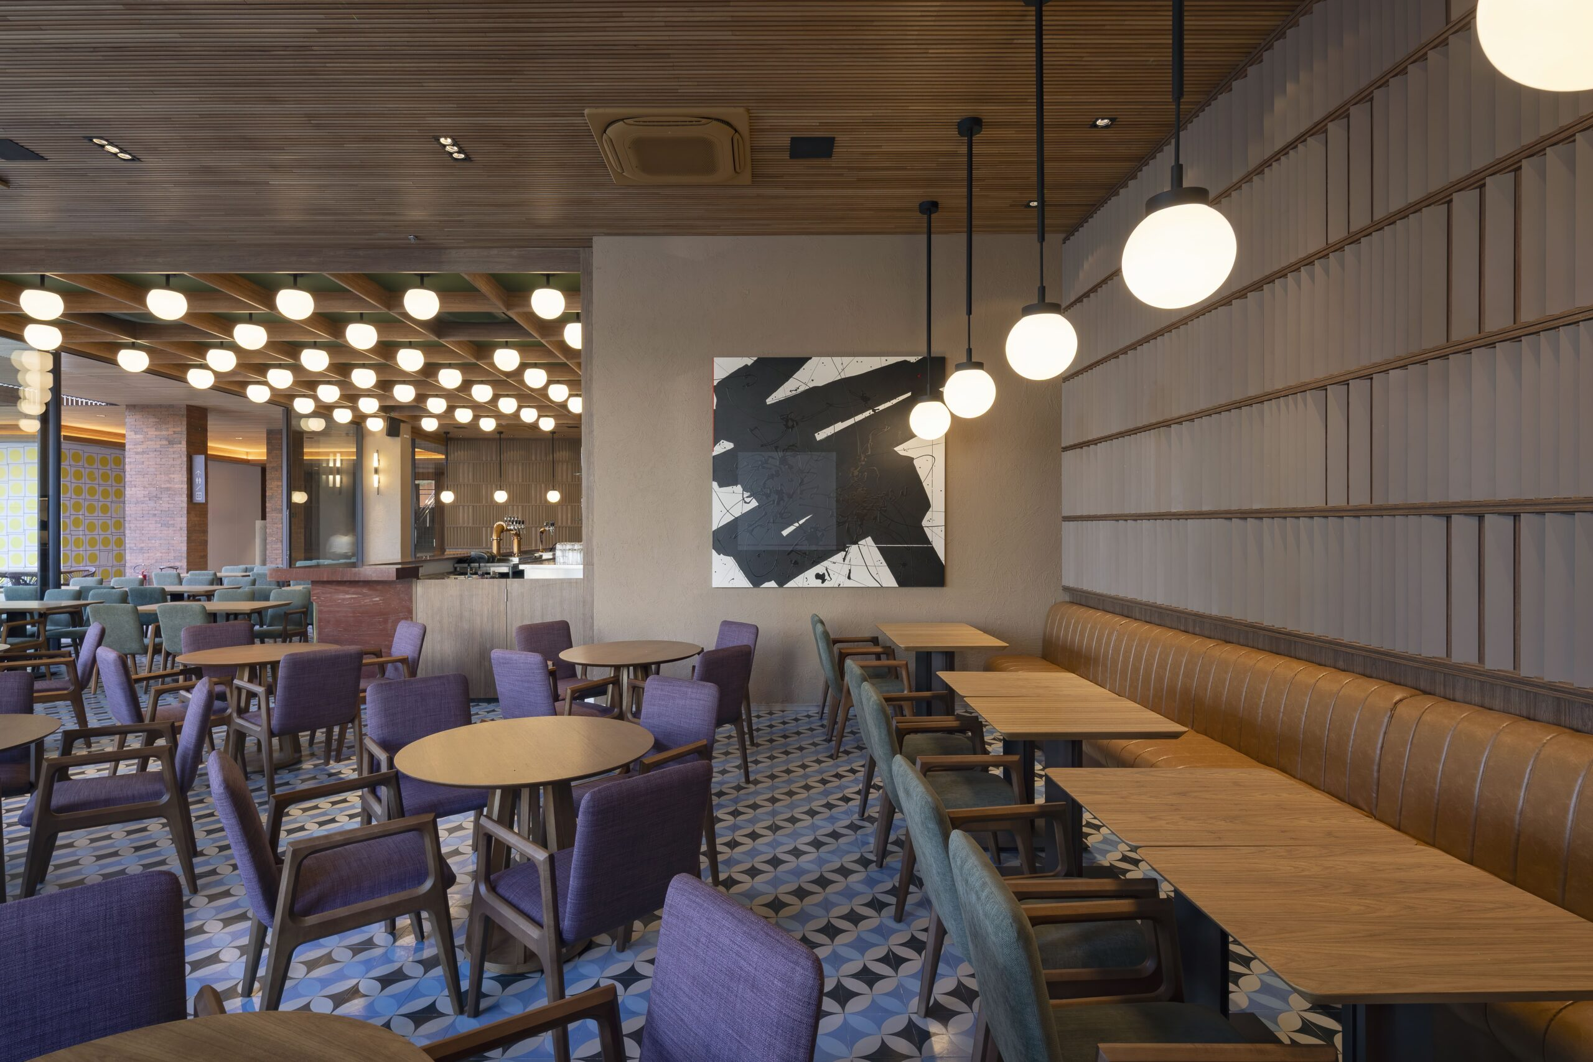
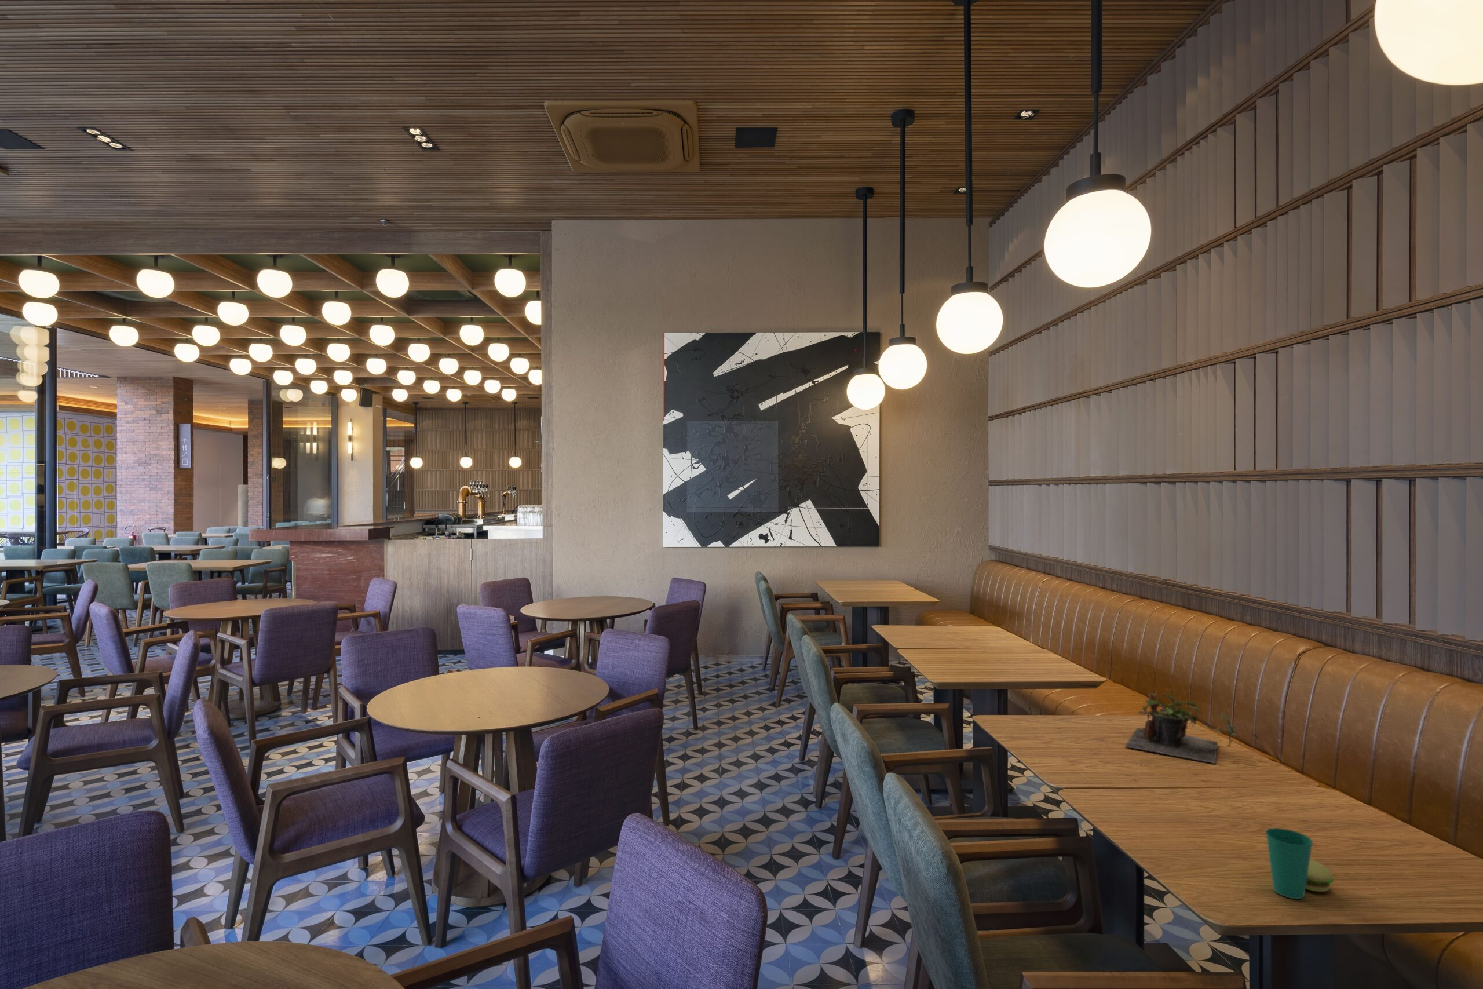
+ plant [1125,692,1259,764]
+ cup [1265,828,1335,900]
